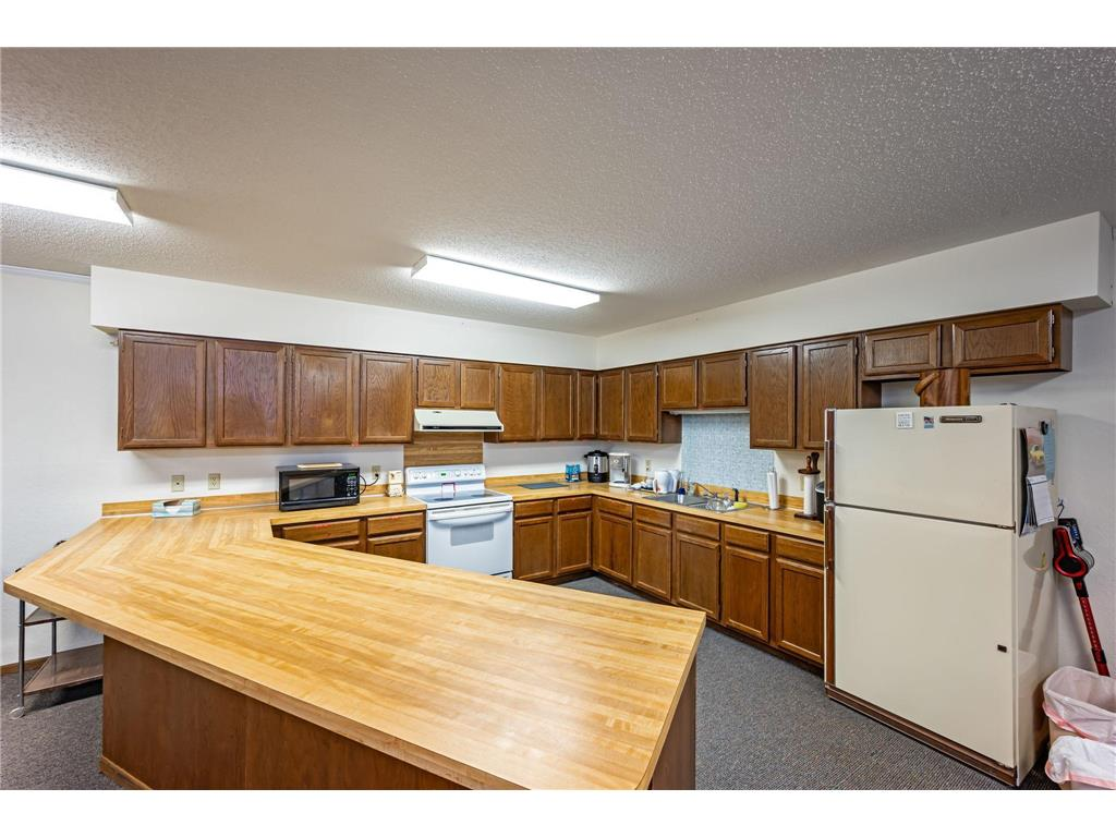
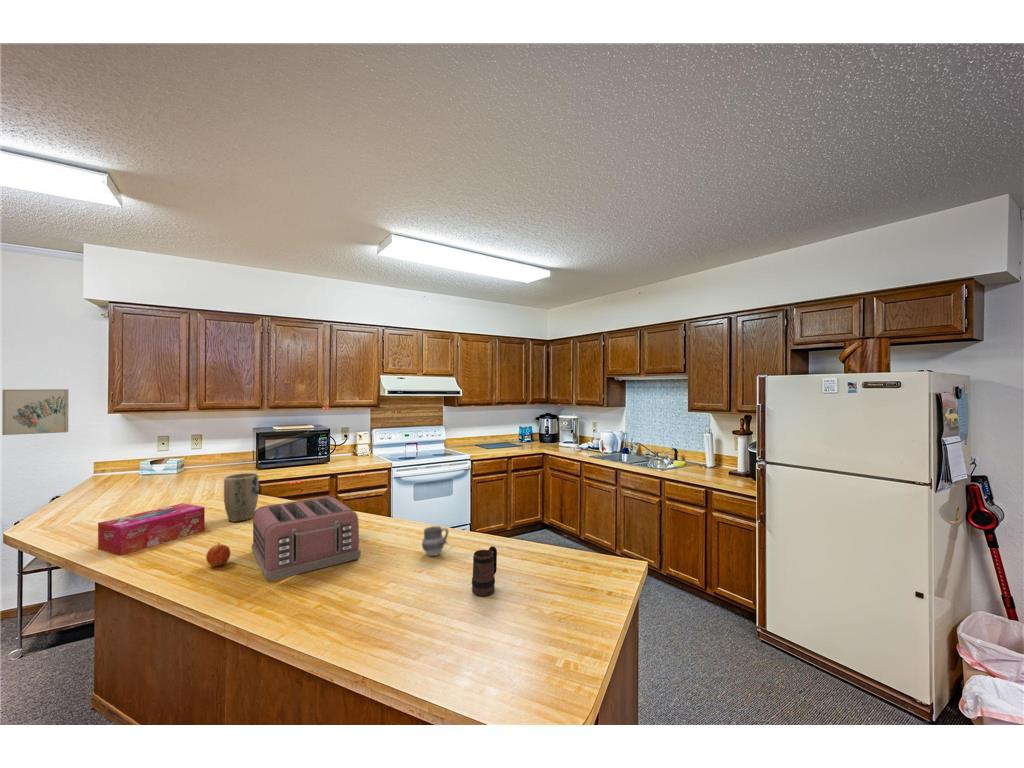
+ mug [471,545,498,597]
+ fruit [205,542,232,568]
+ tissue box [97,502,206,556]
+ toaster [251,495,362,582]
+ wall art [1,388,69,436]
+ cup [421,525,450,557]
+ plant pot [223,472,260,523]
